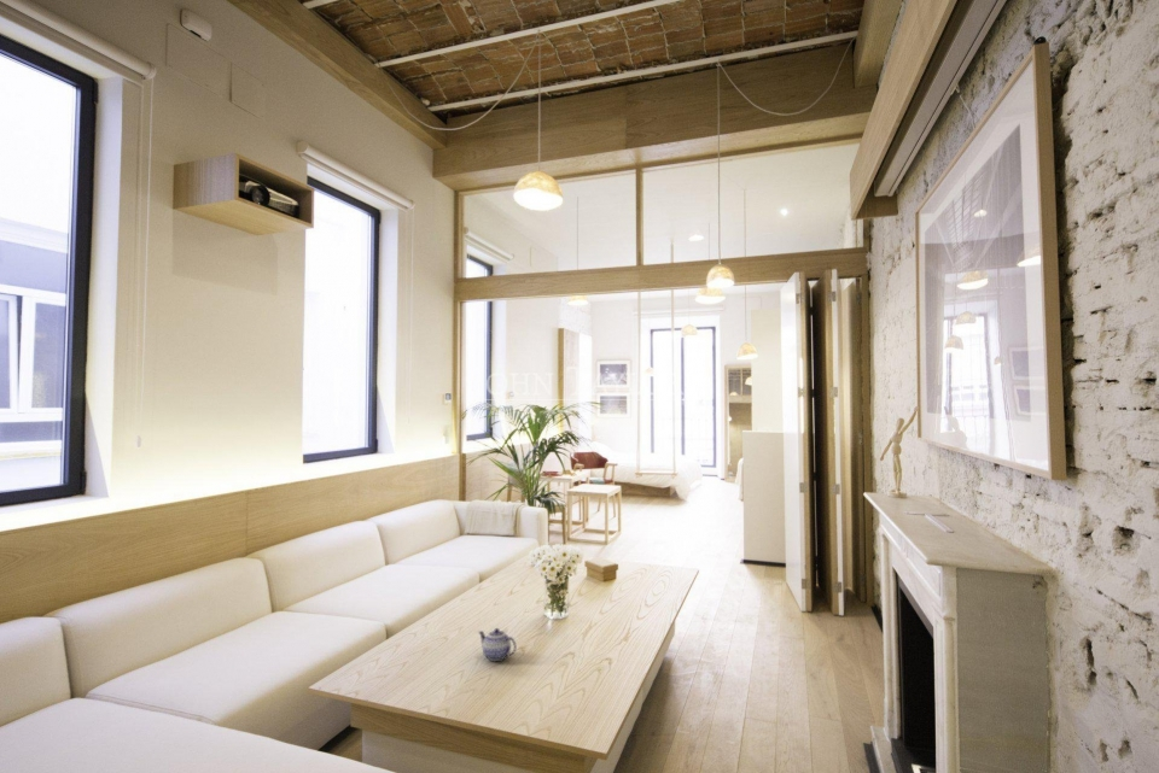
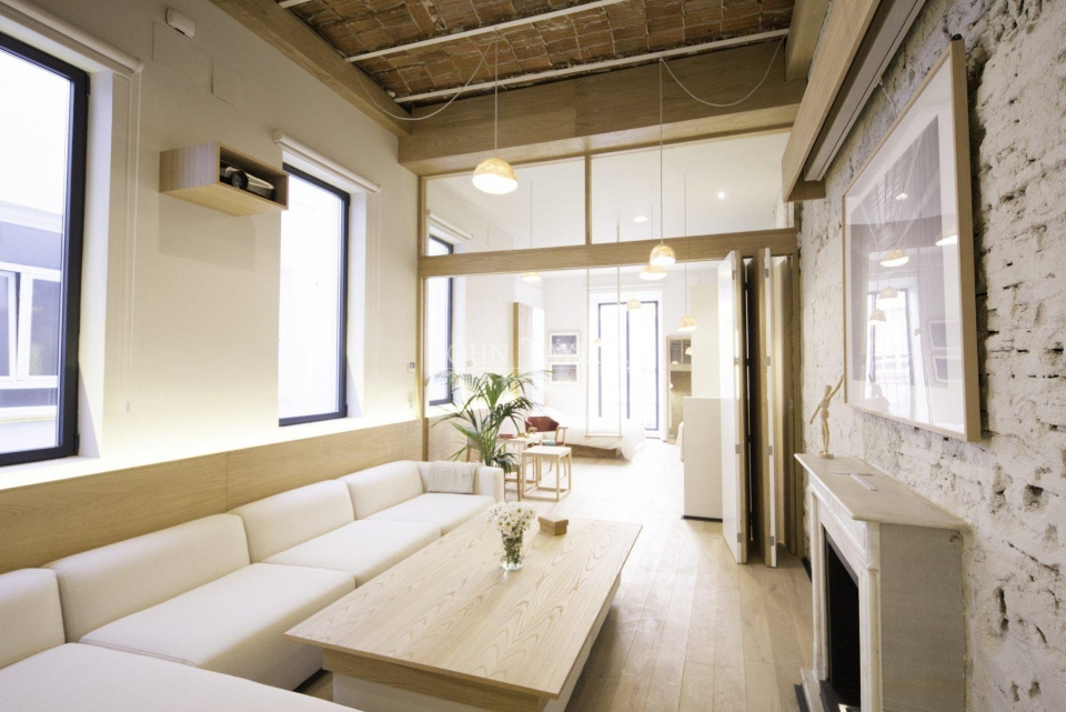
- teapot [477,627,518,662]
